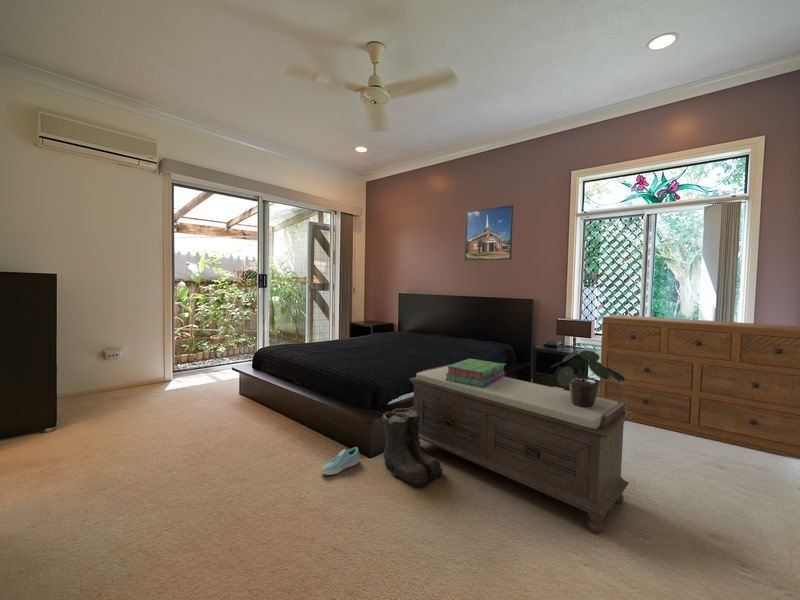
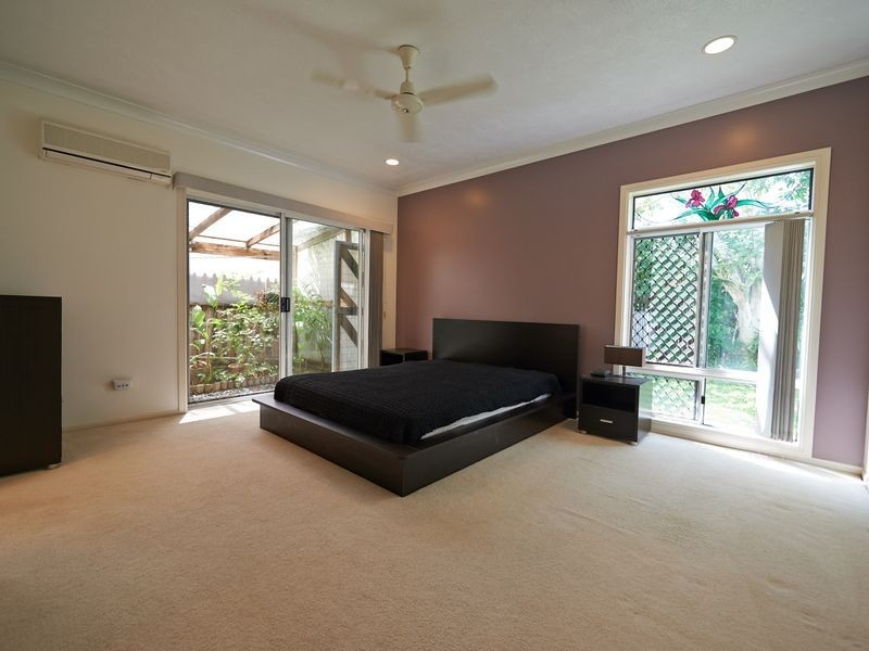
- stack of books [445,358,506,387]
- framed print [464,204,514,262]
- boots [382,407,445,488]
- dresser [598,314,800,460]
- potted plant [550,349,626,408]
- sneaker [320,446,360,476]
- bench [408,364,632,534]
